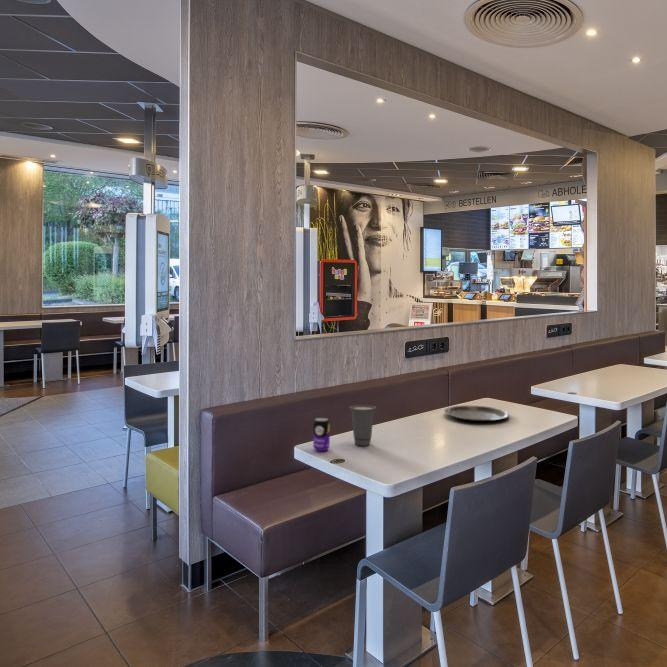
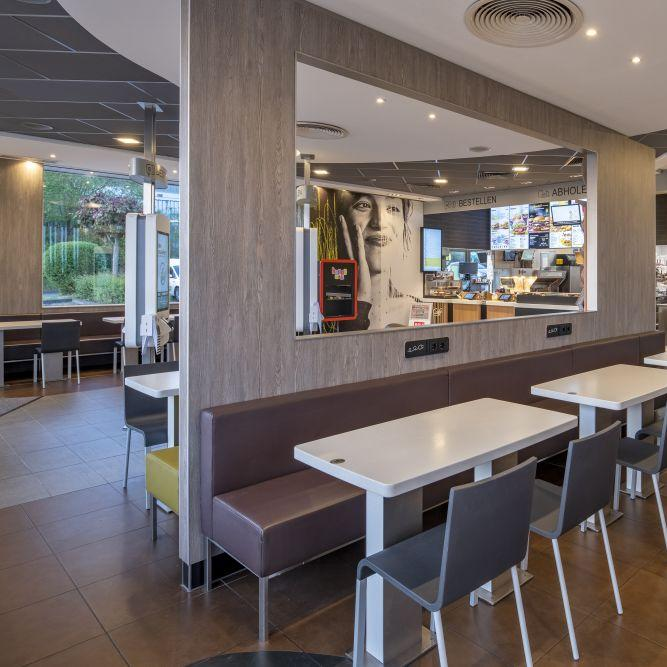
- cup [348,404,377,447]
- soda can [312,417,331,452]
- plate [443,404,510,422]
